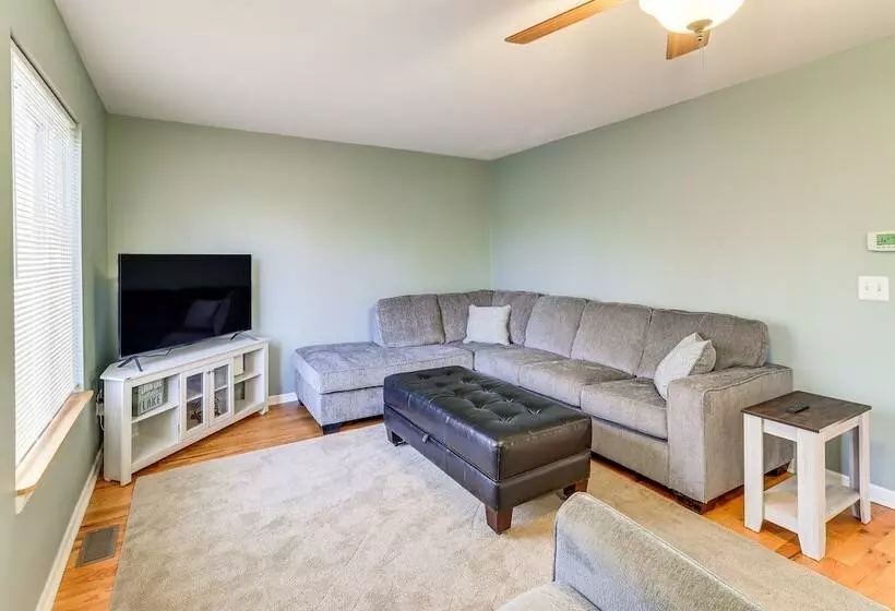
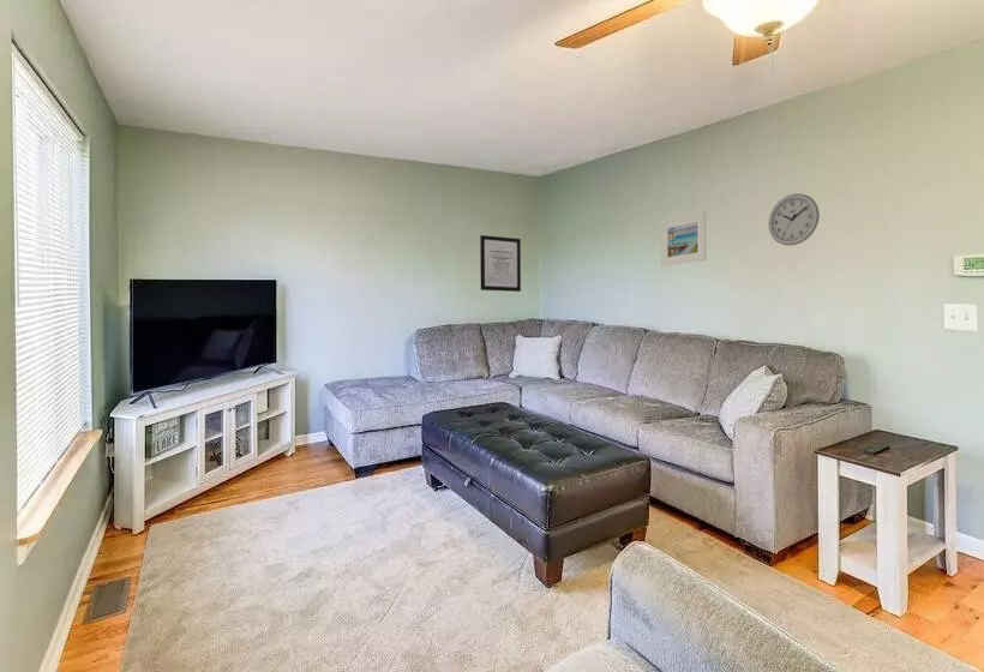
+ wall art [479,234,522,293]
+ wall clock [767,192,821,246]
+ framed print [660,211,708,268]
